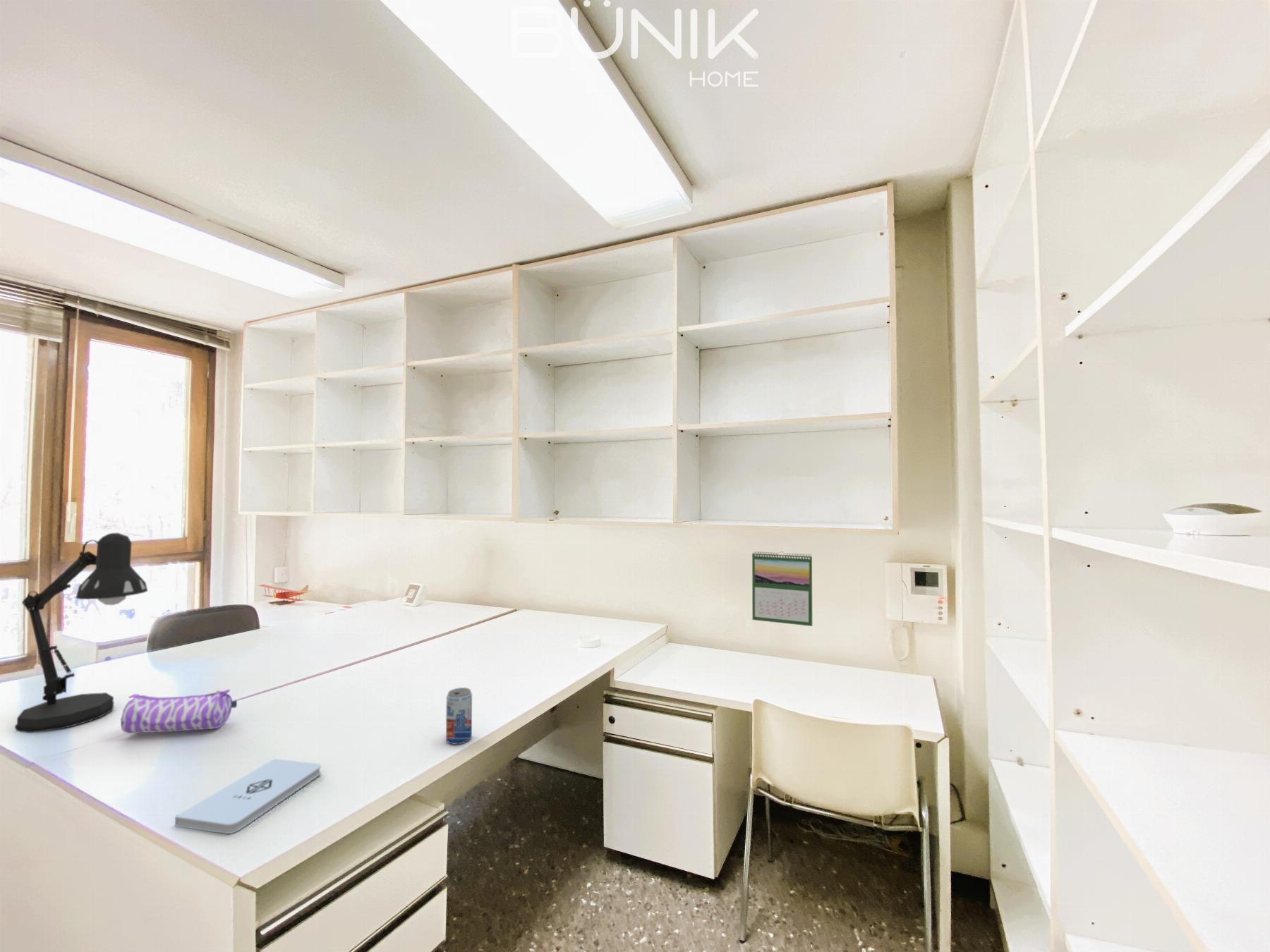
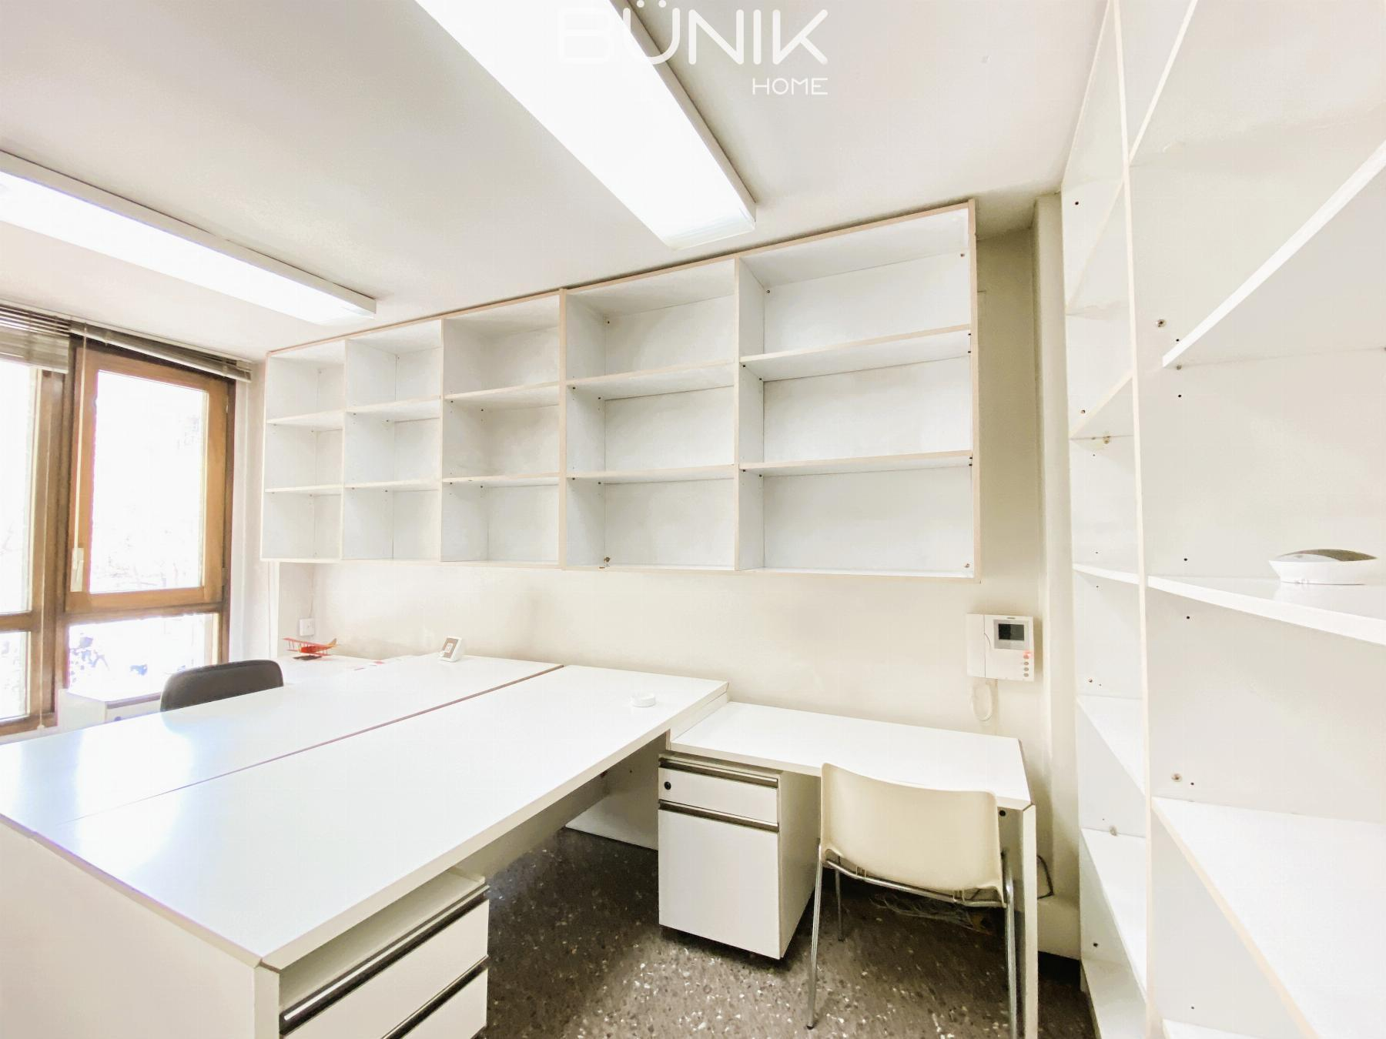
- pencil case [120,688,238,734]
- notepad [174,758,322,834]
- desk lamp [14,532,148,733]
- calendar [751,551,813,627]
- beverage can [445,687,473,745]
